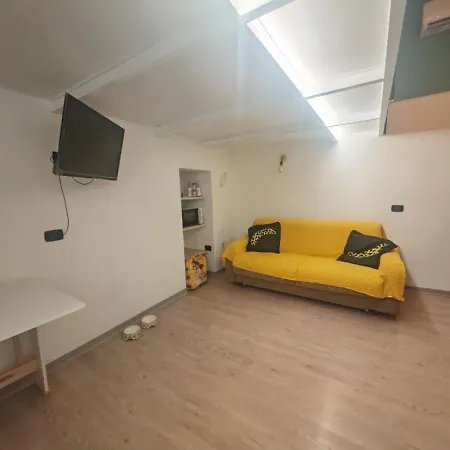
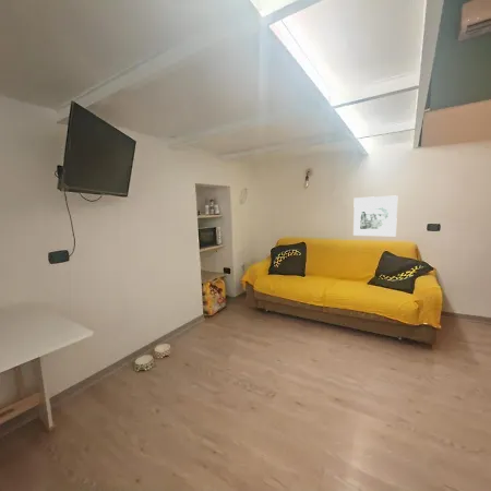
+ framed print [352,194,398,237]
